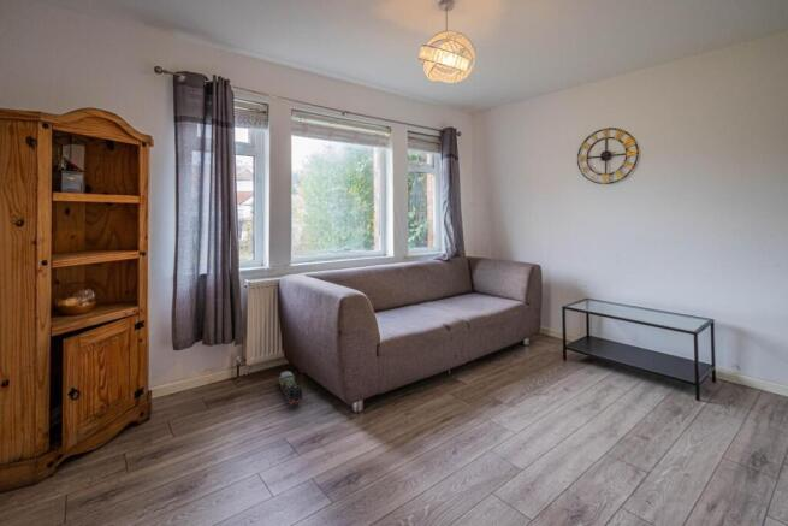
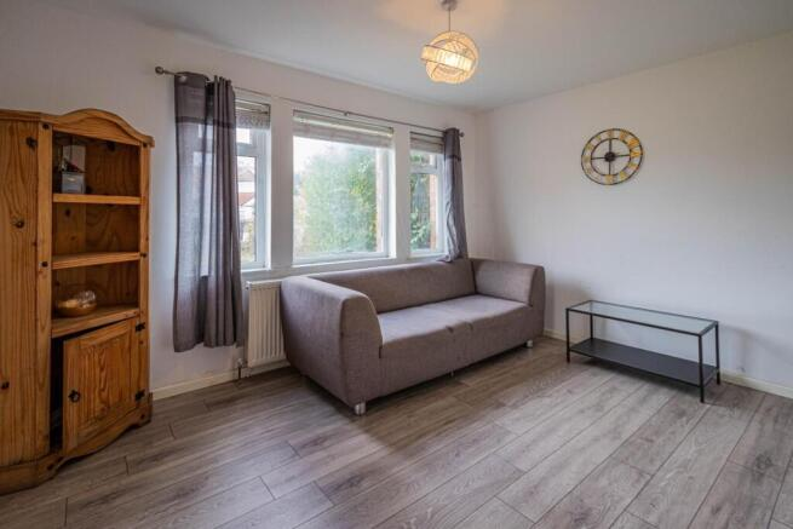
- toy train [278,371,304,406]
